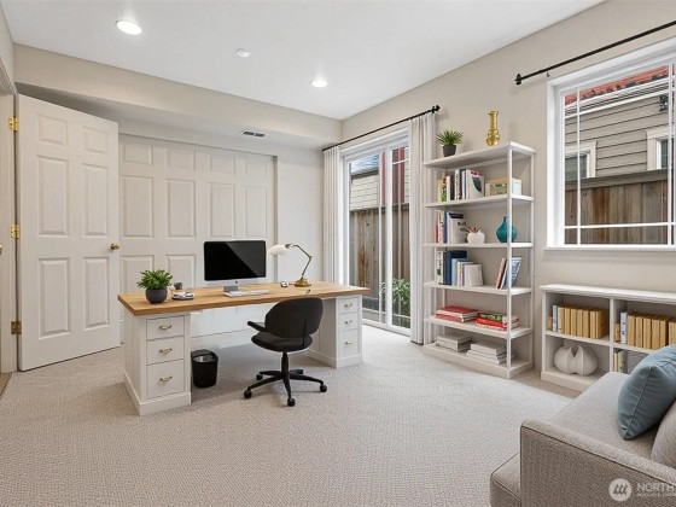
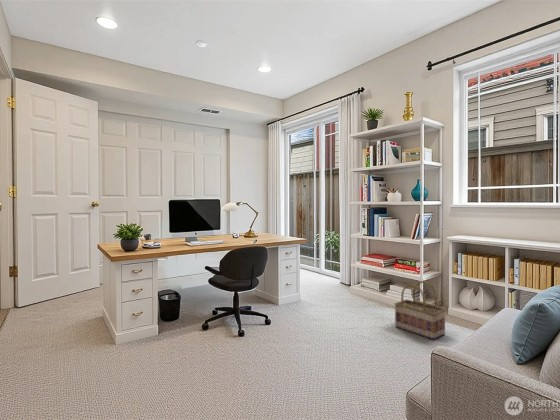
+ basket [393,280,447,340]
